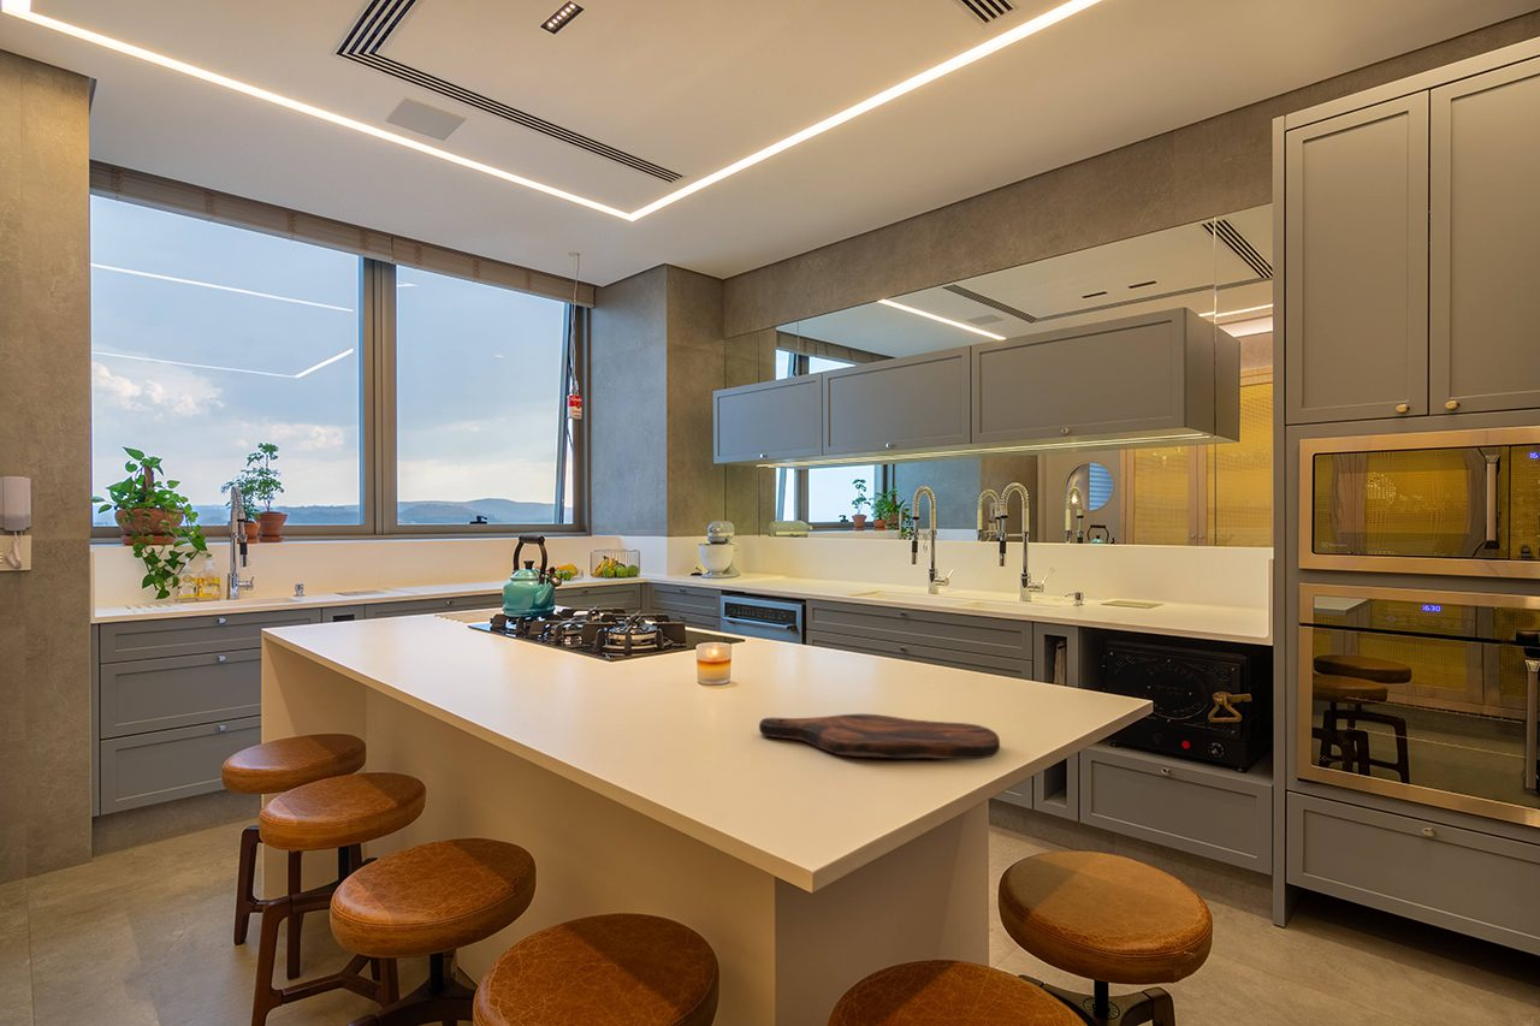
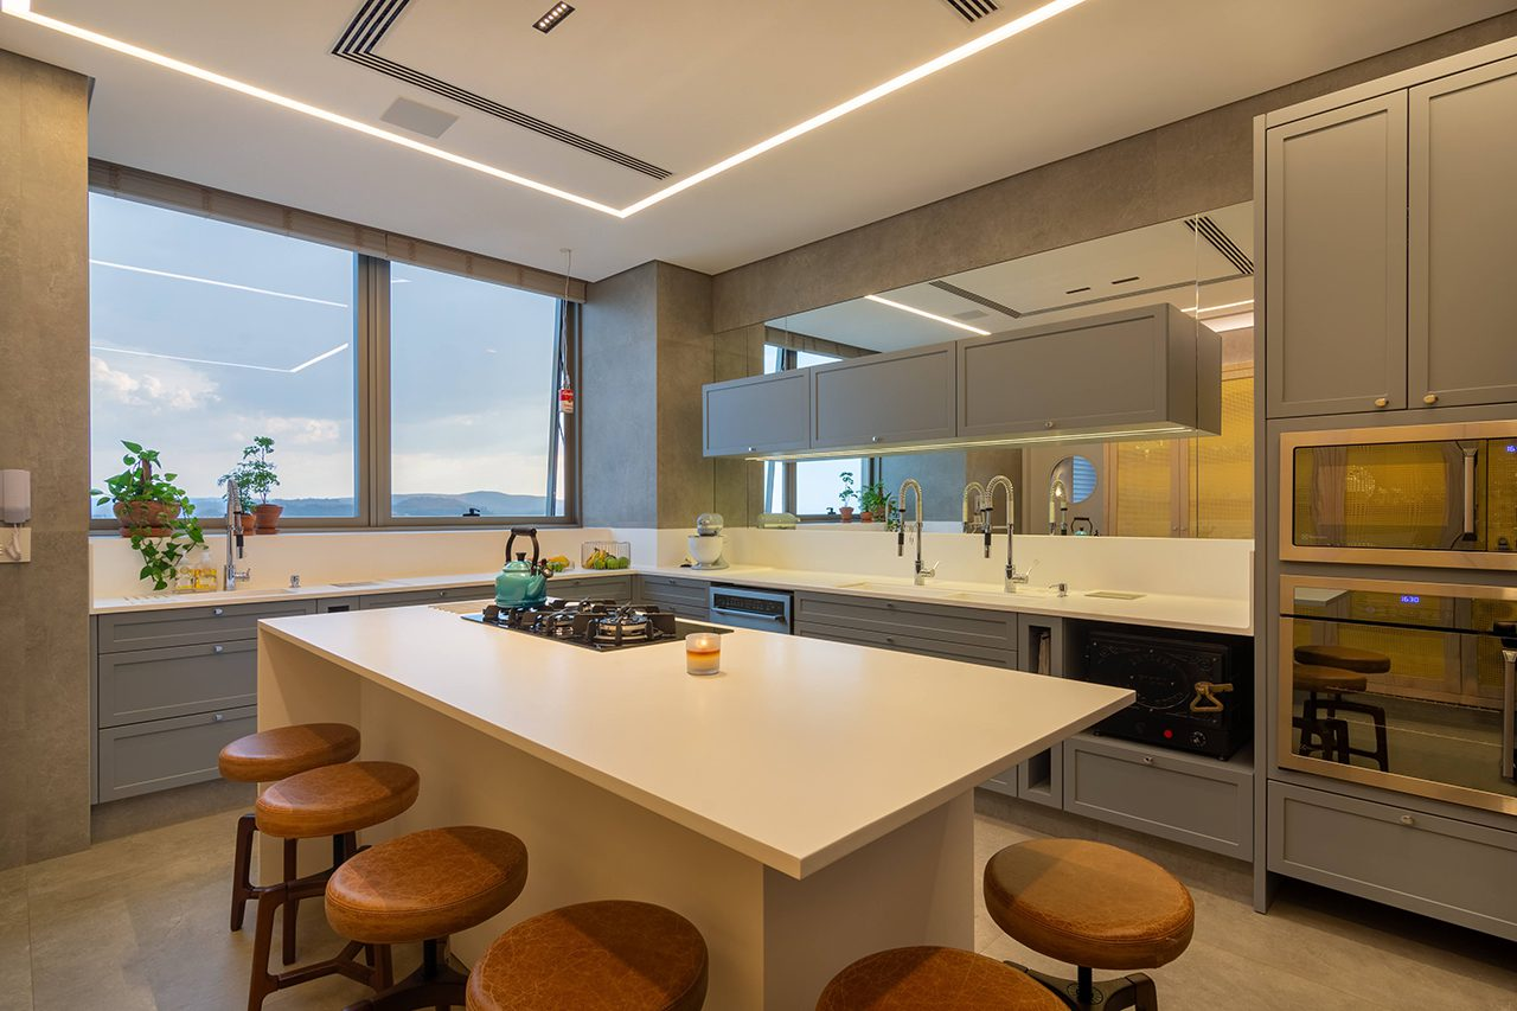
- cutting board [758,713,1001,760]
